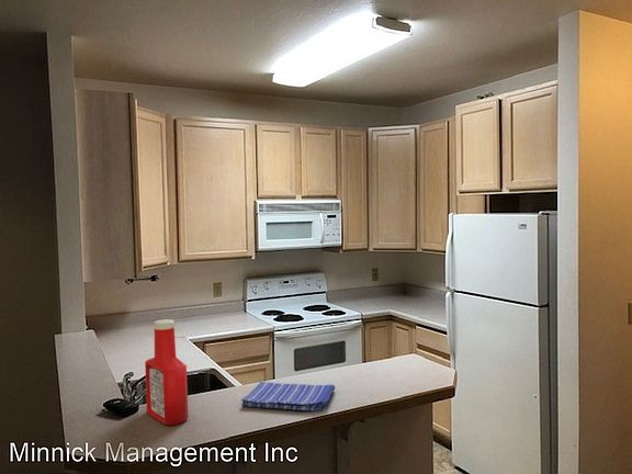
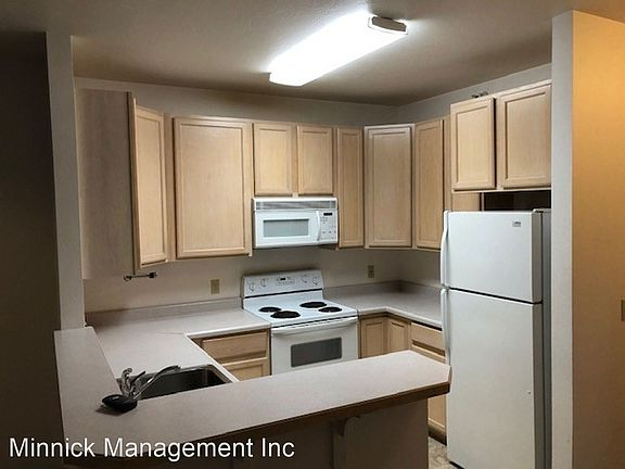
- dish towel [240,381,336,413]
- soap bottle [144,318,189,426]
